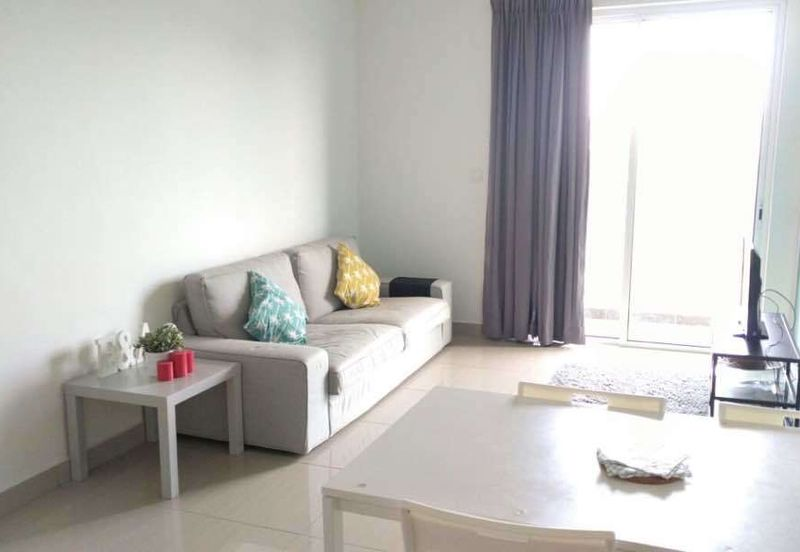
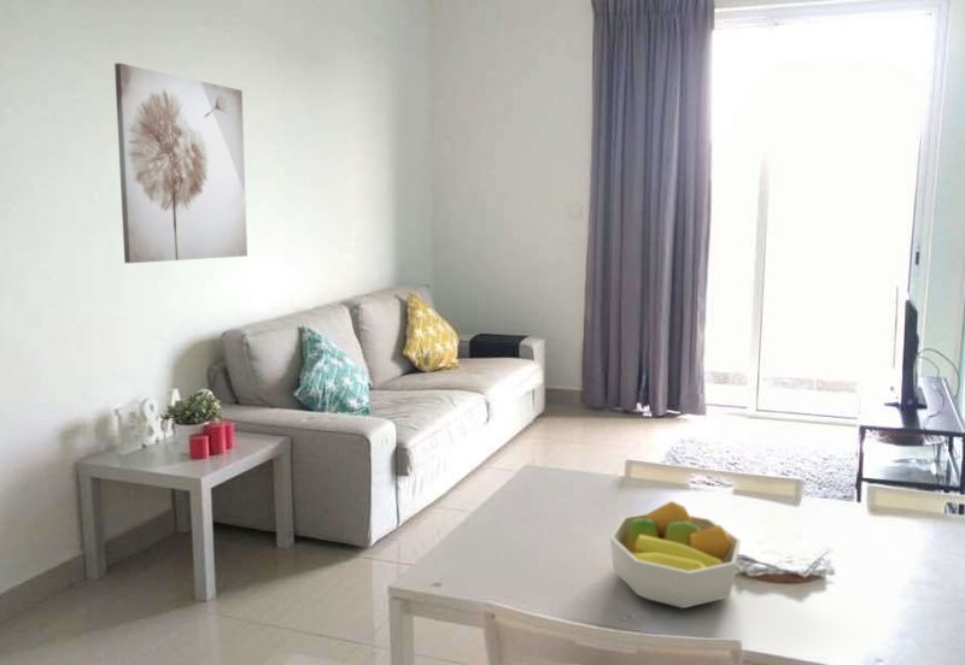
+ fruit bowl [609,500,742,610]
+ wall art [113,61,248,264]
